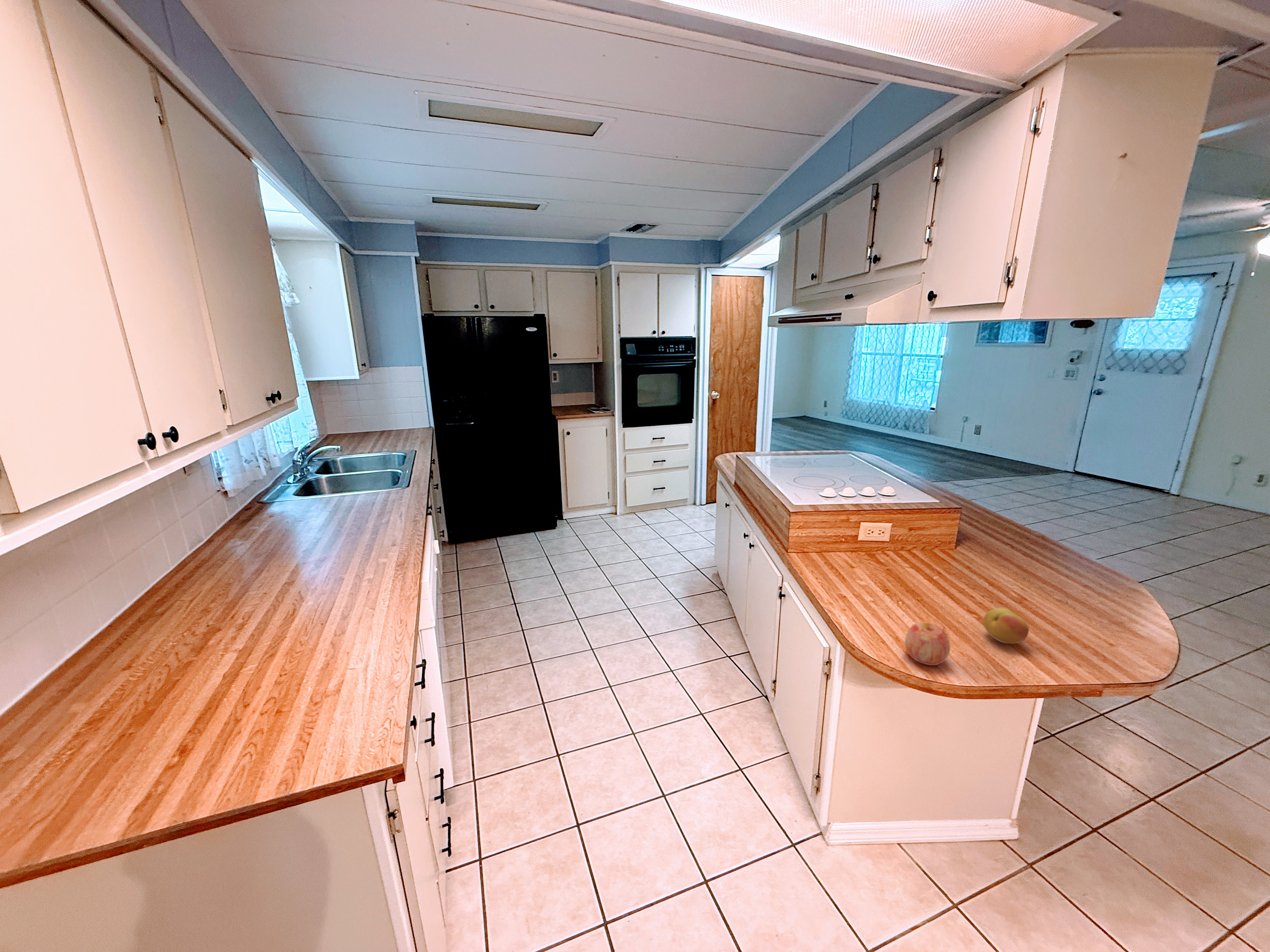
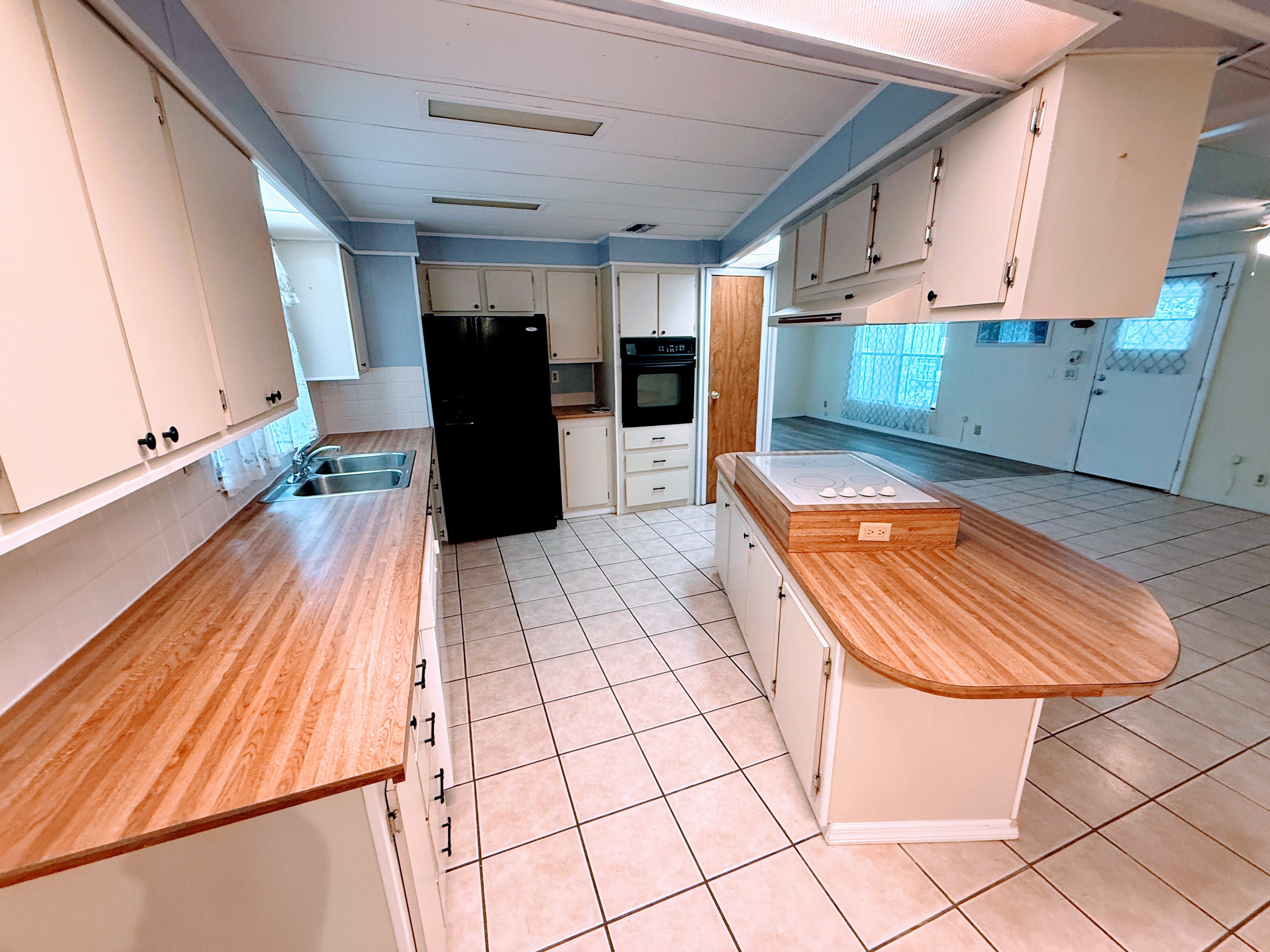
- fruit [983,607,1029,644]
- apple [904,622,951,666]
